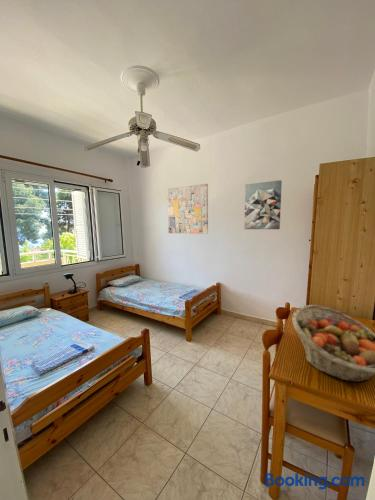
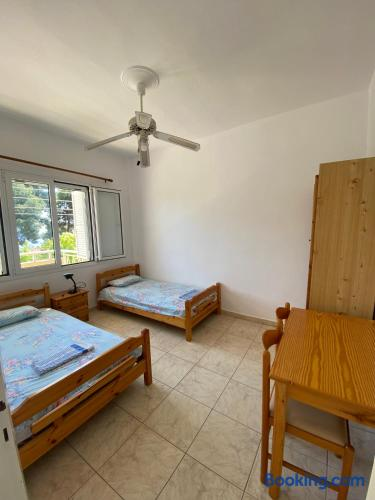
- wall art [243,179,283,230]
- fruit basket [291,304,375,383]
- wall art [166,183,209,235]
